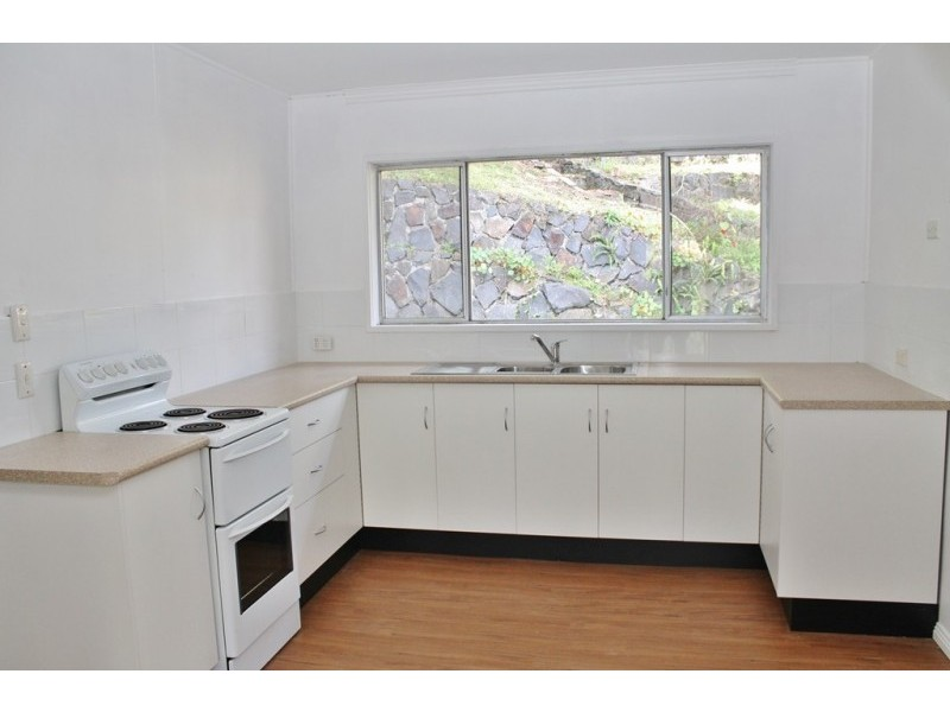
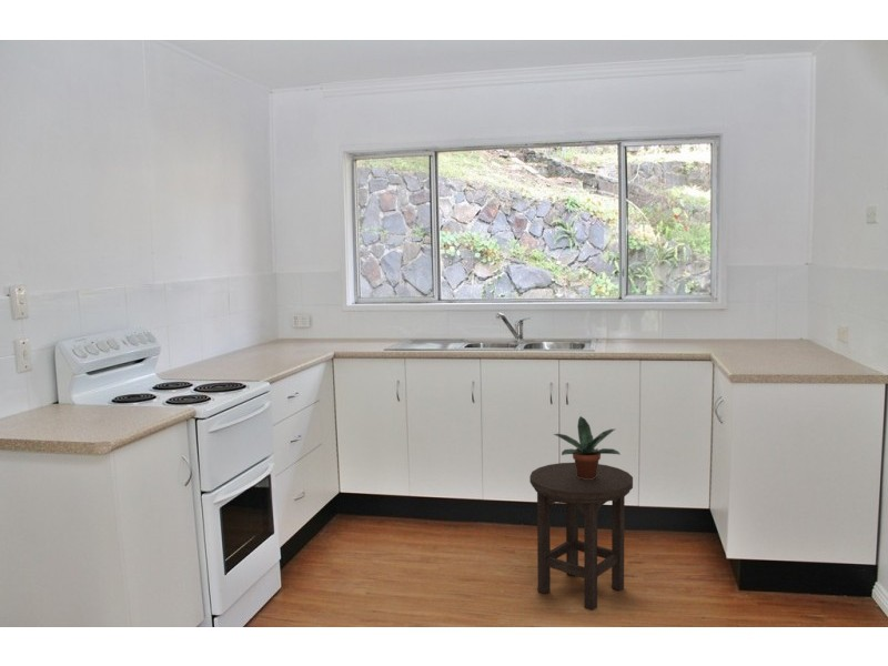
+ stool [528,462,634,612]
+ potted plant [553,415,622,480]
